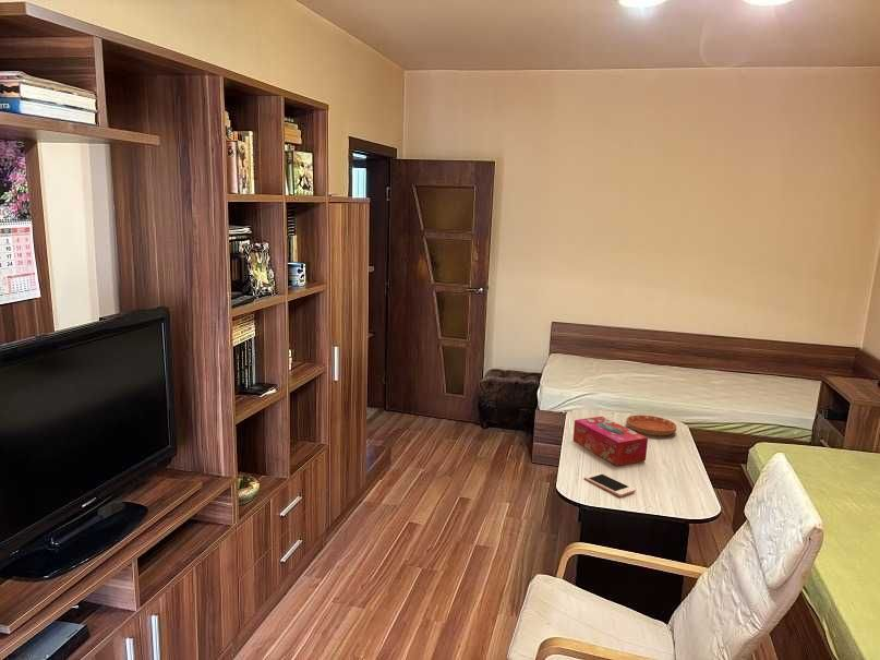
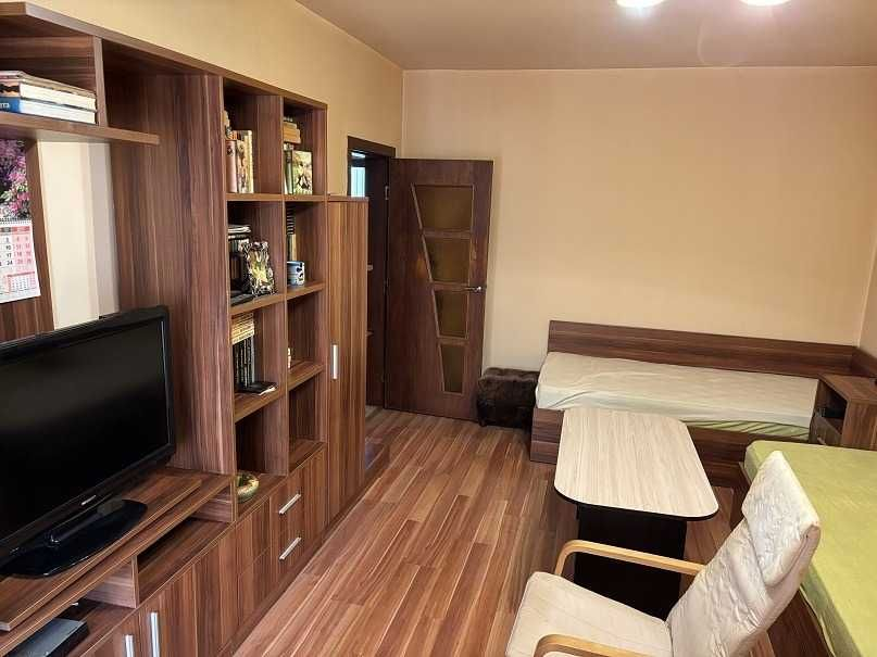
- tissue box [572,416,649,467]
- cell phone [583,471,637,497]
- saucer [625,413,678,436]
